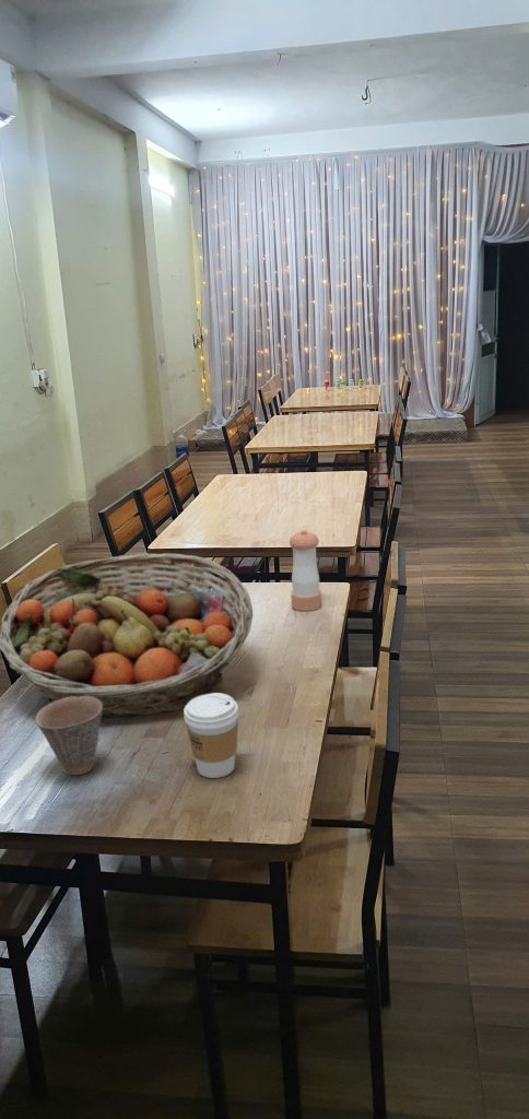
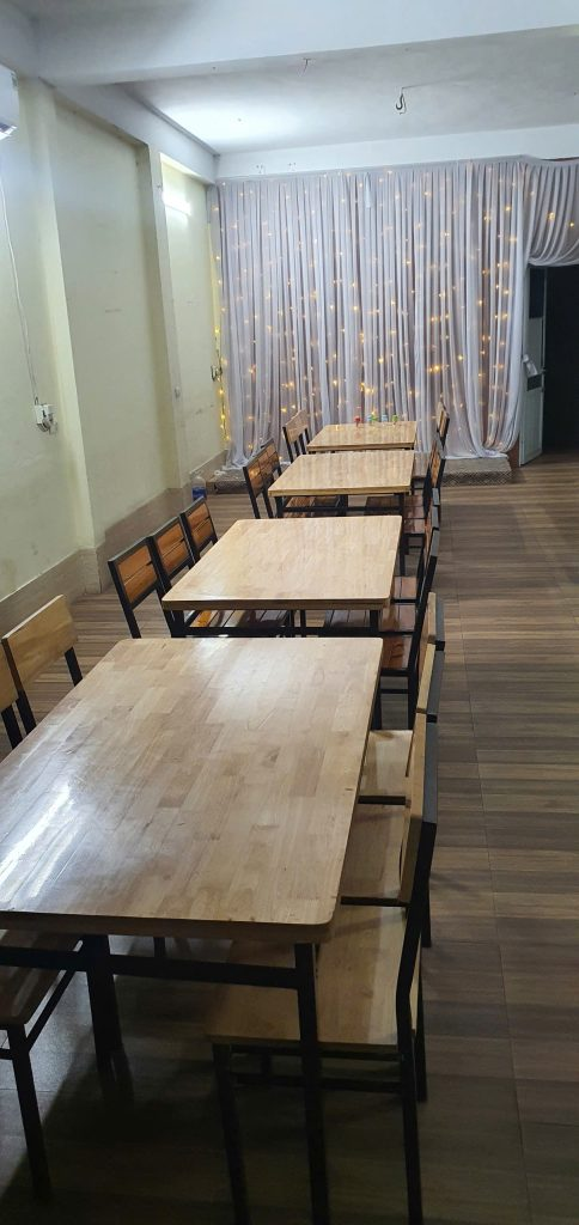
- cup [35,696,103,776]
- pepper shaker [289,529,322,612]
- coffee cup [183,692,240,779]
- fruit basket [0,552,254,719]
